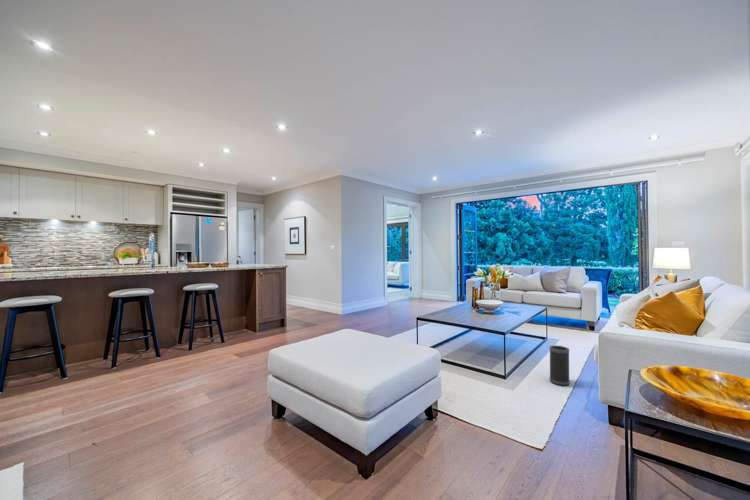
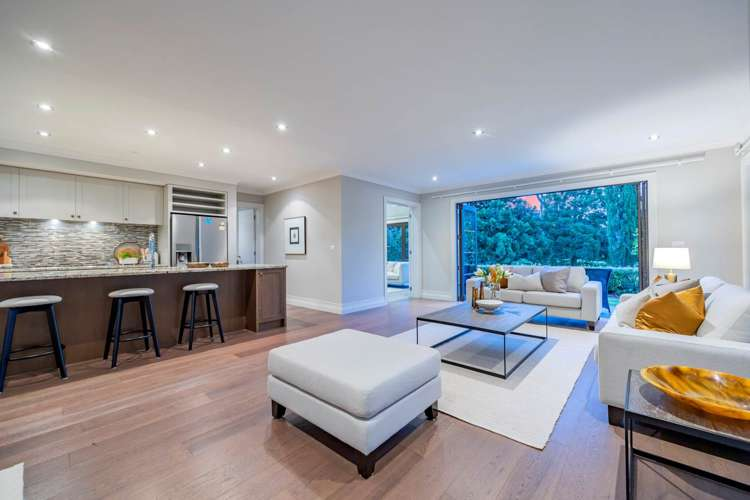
- speaker [549,345,571,387]
